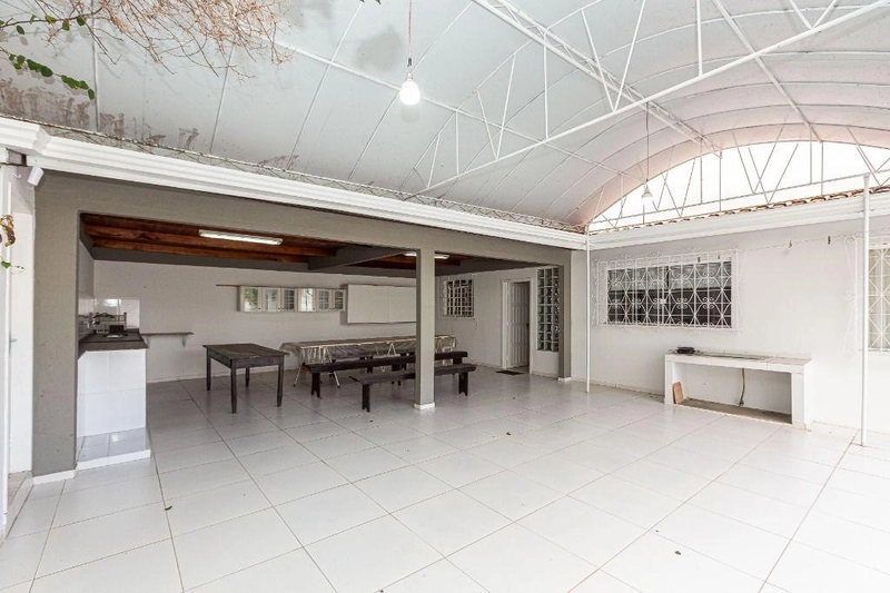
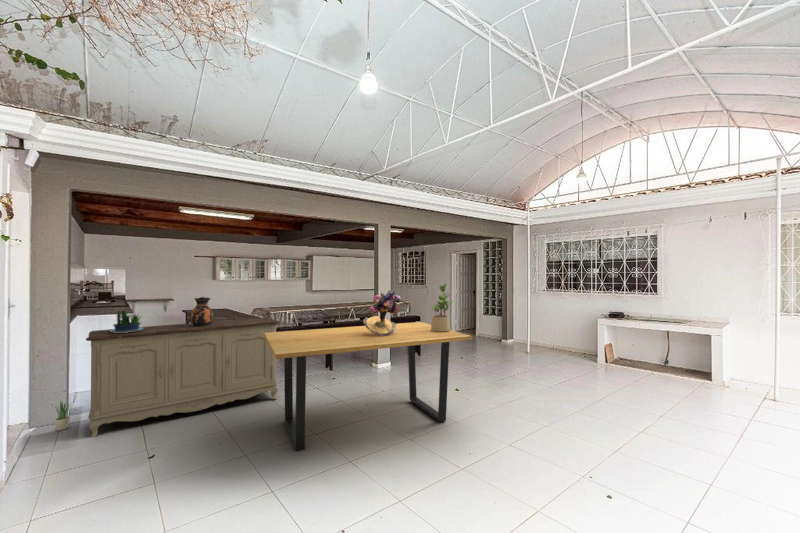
+ potted plant [110,309,143,333]
+ sideboard [85,316,281,439]
+ potted plant [429,282,455,332]
+ potted plant [53,399,72,432]
+ ceramic jug [189,296,215,327]
+ dining table [264,321,473,452]
+ bouquet [362,289,402,337]
